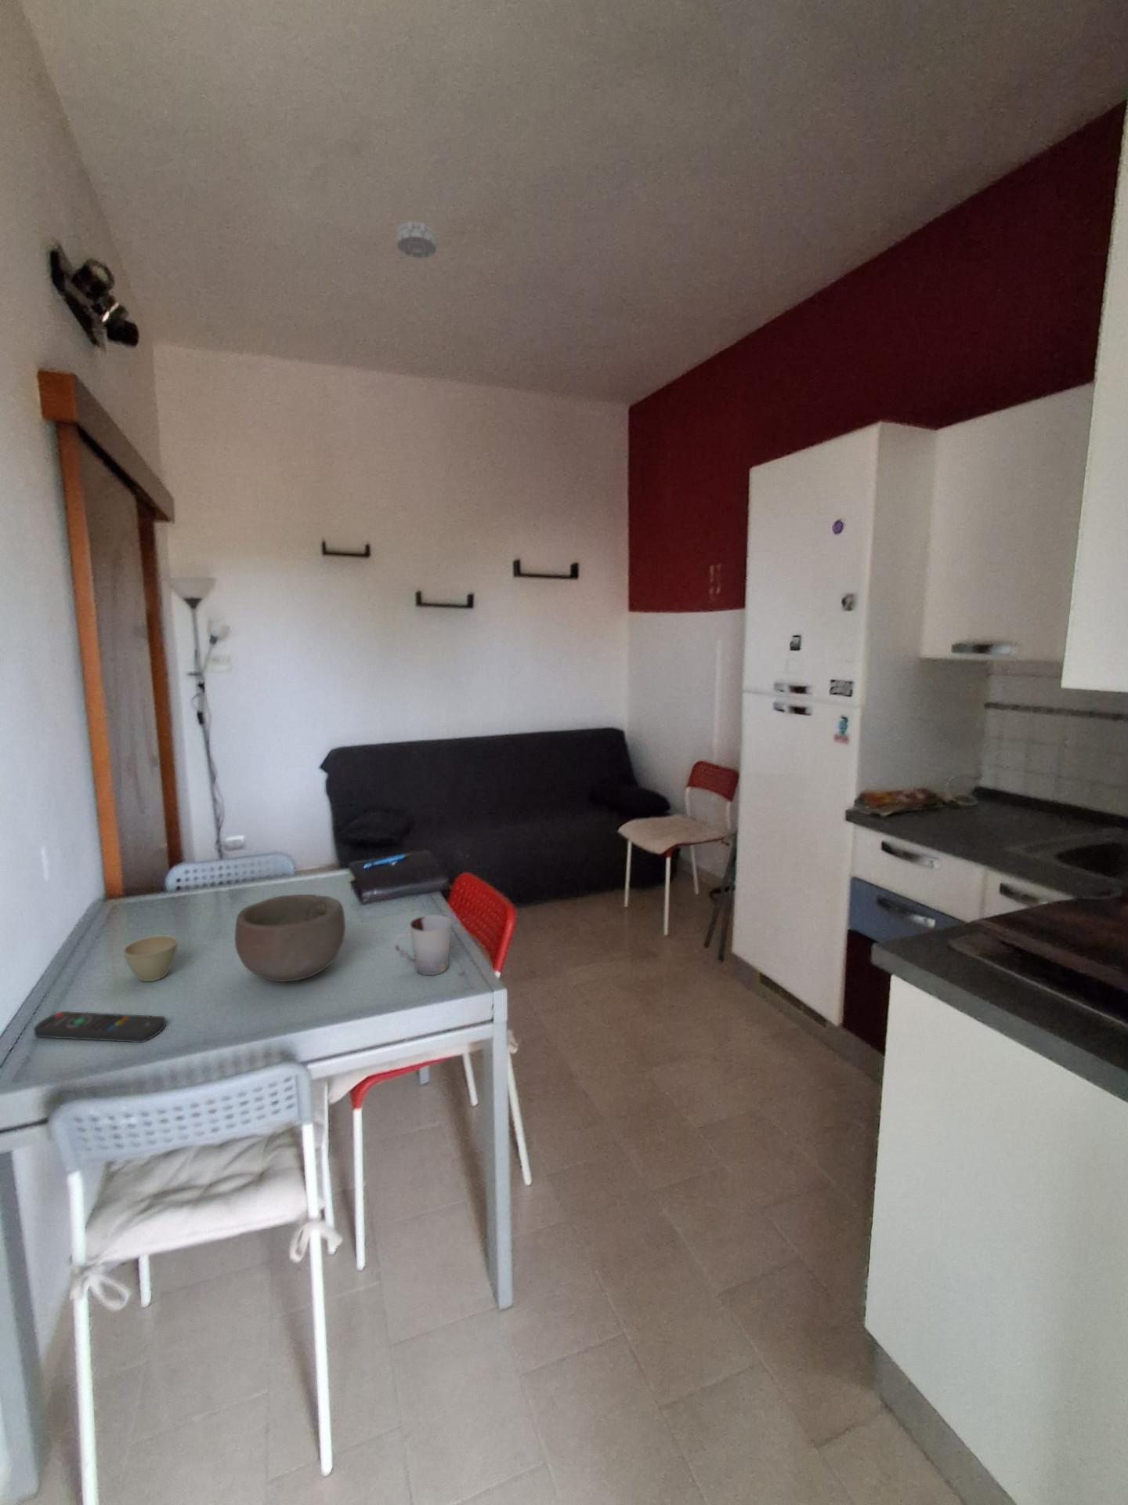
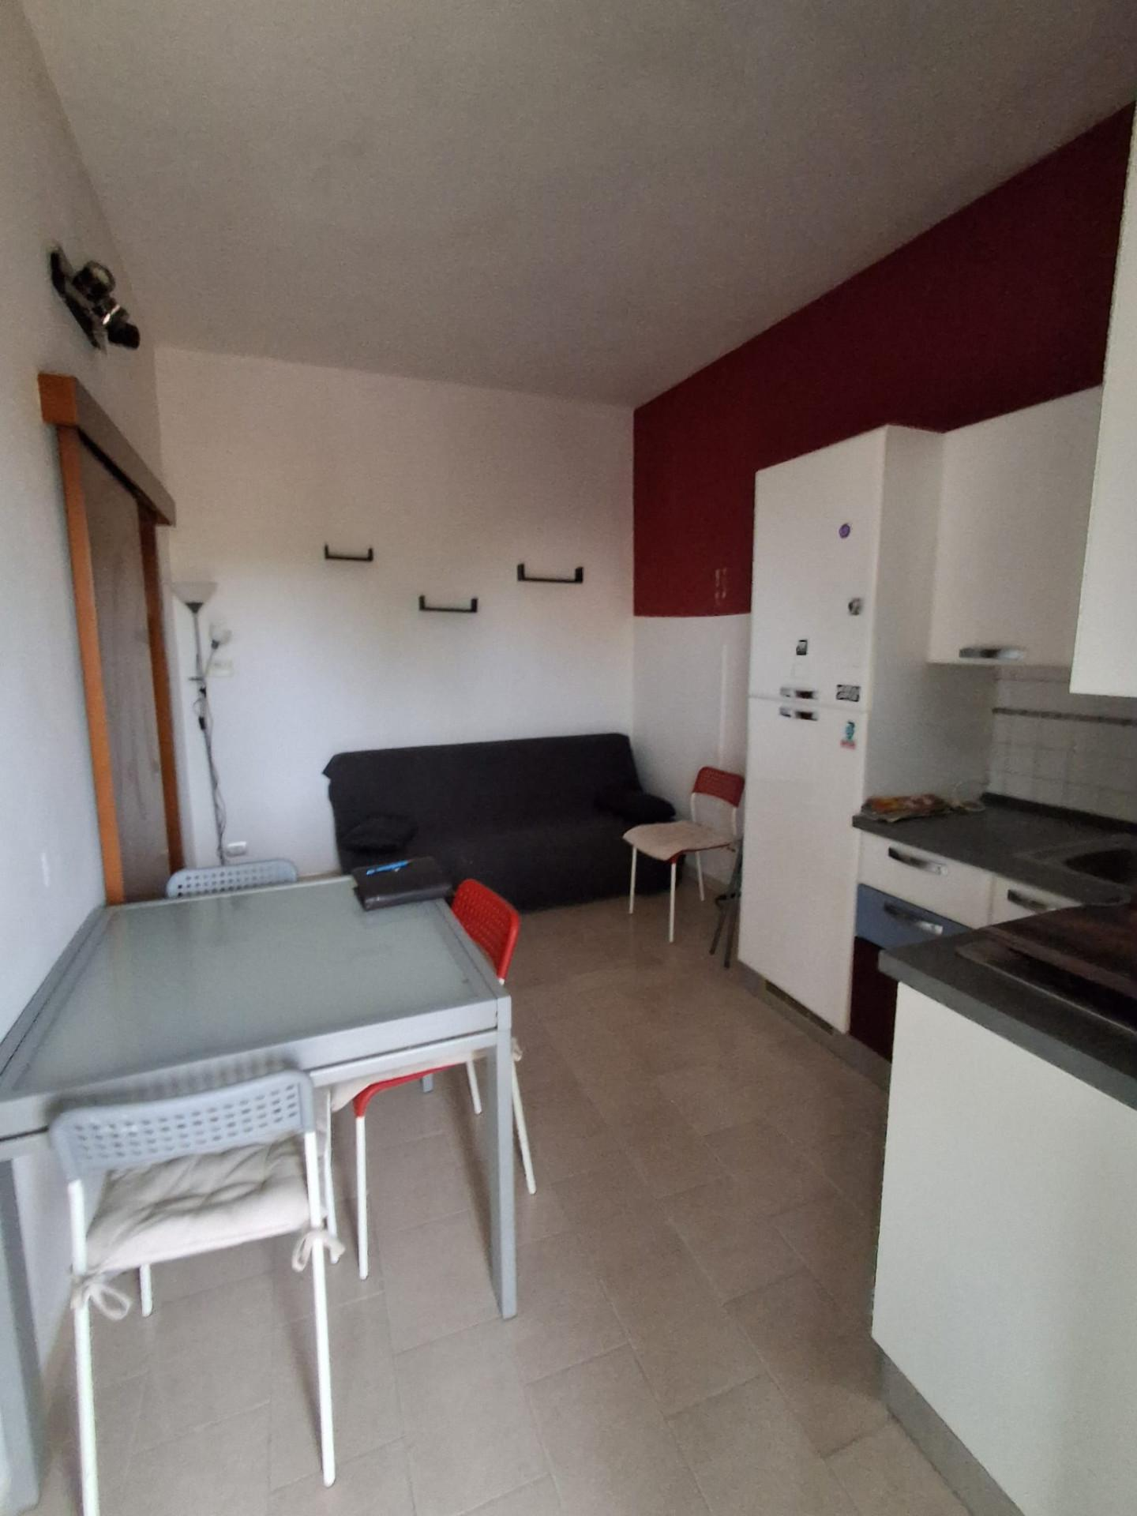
- smoke detector [396,220,437,260]
- remote control [33,1011,167,1043]
- flower pot [122,934,179,982]
- cup [393,915,451,976]
- bowl [235,894,346,982]
